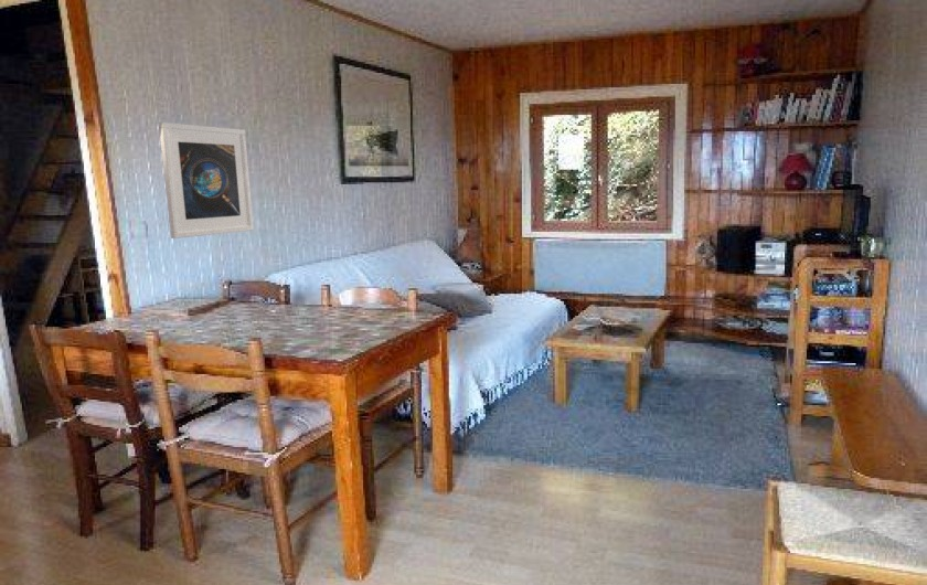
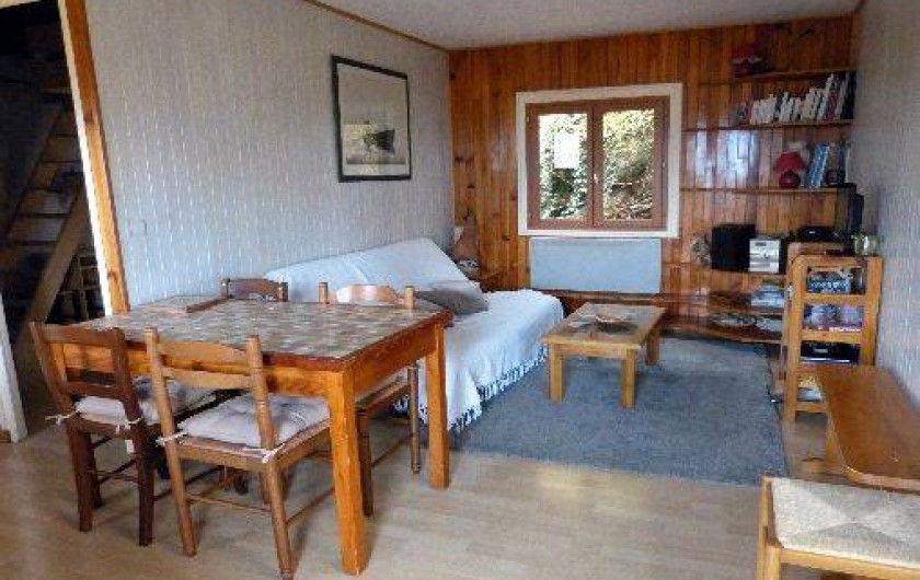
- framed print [158,121,255,240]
